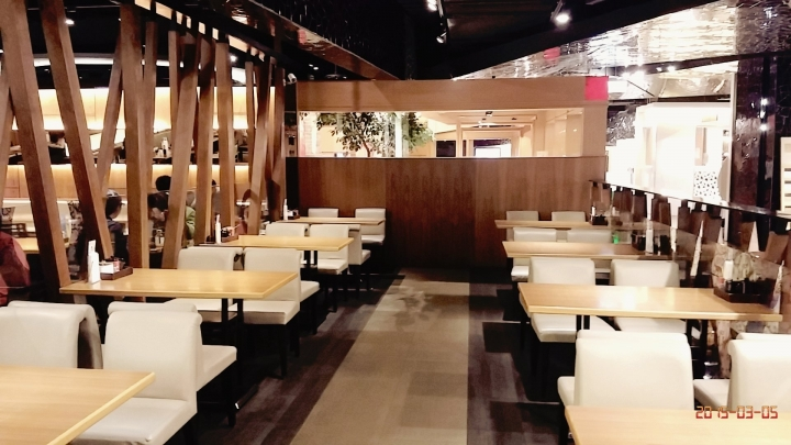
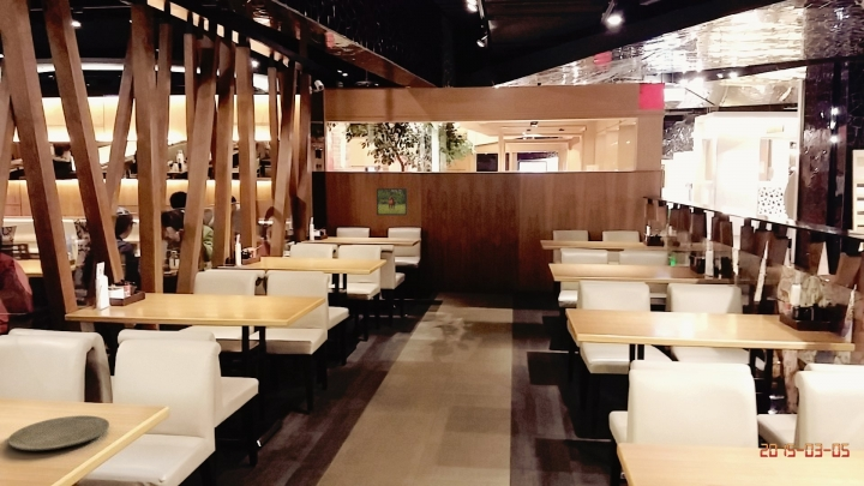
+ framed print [376,187,408,216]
+ plate [7,415,110,451]
